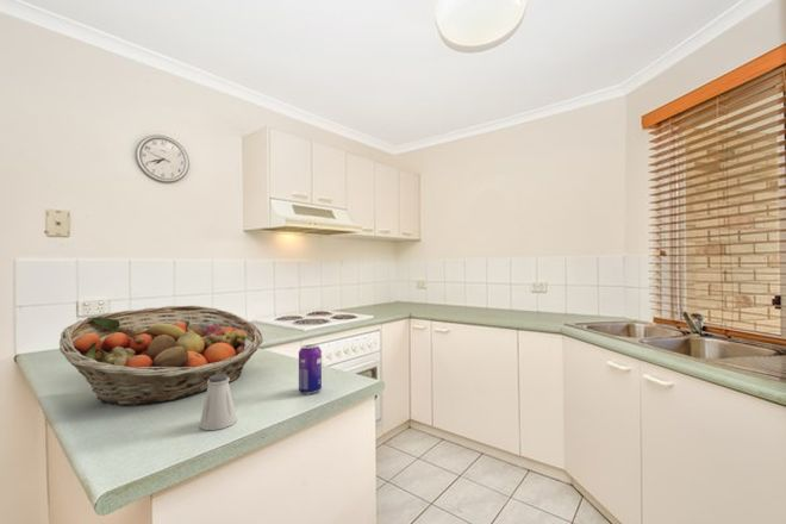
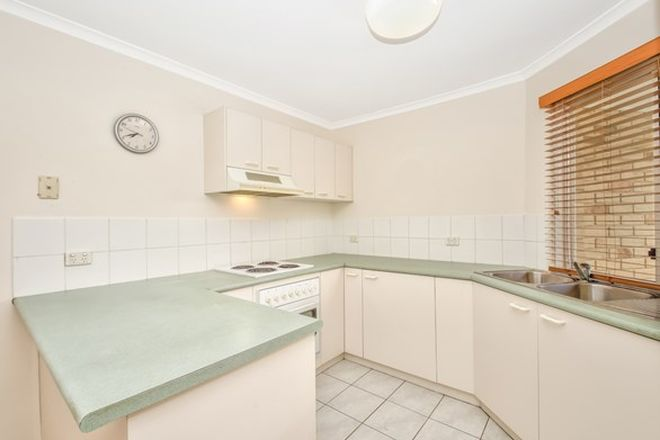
- fruit basket [58,305,264,407]
- saltshaker [199,374,237,431]
- beverage can [298,343,323,395]
